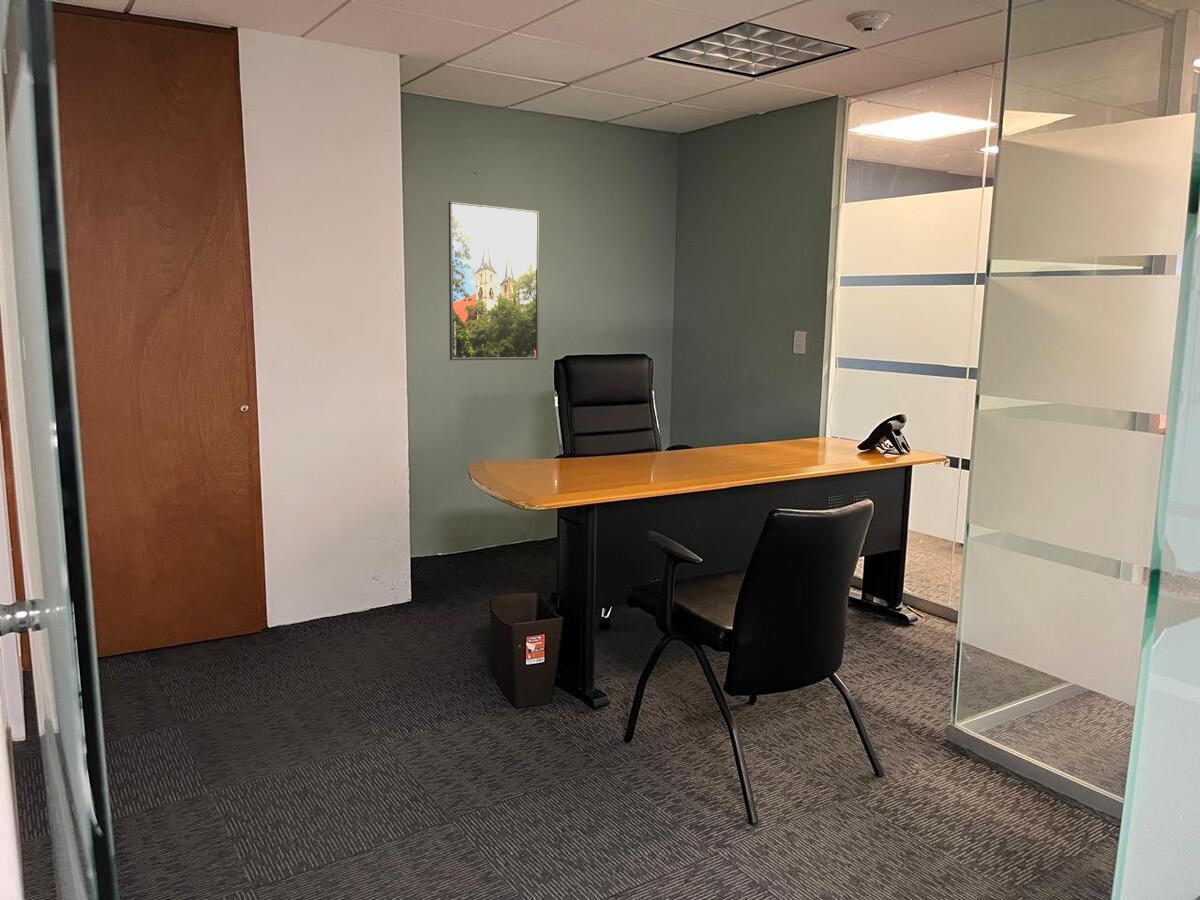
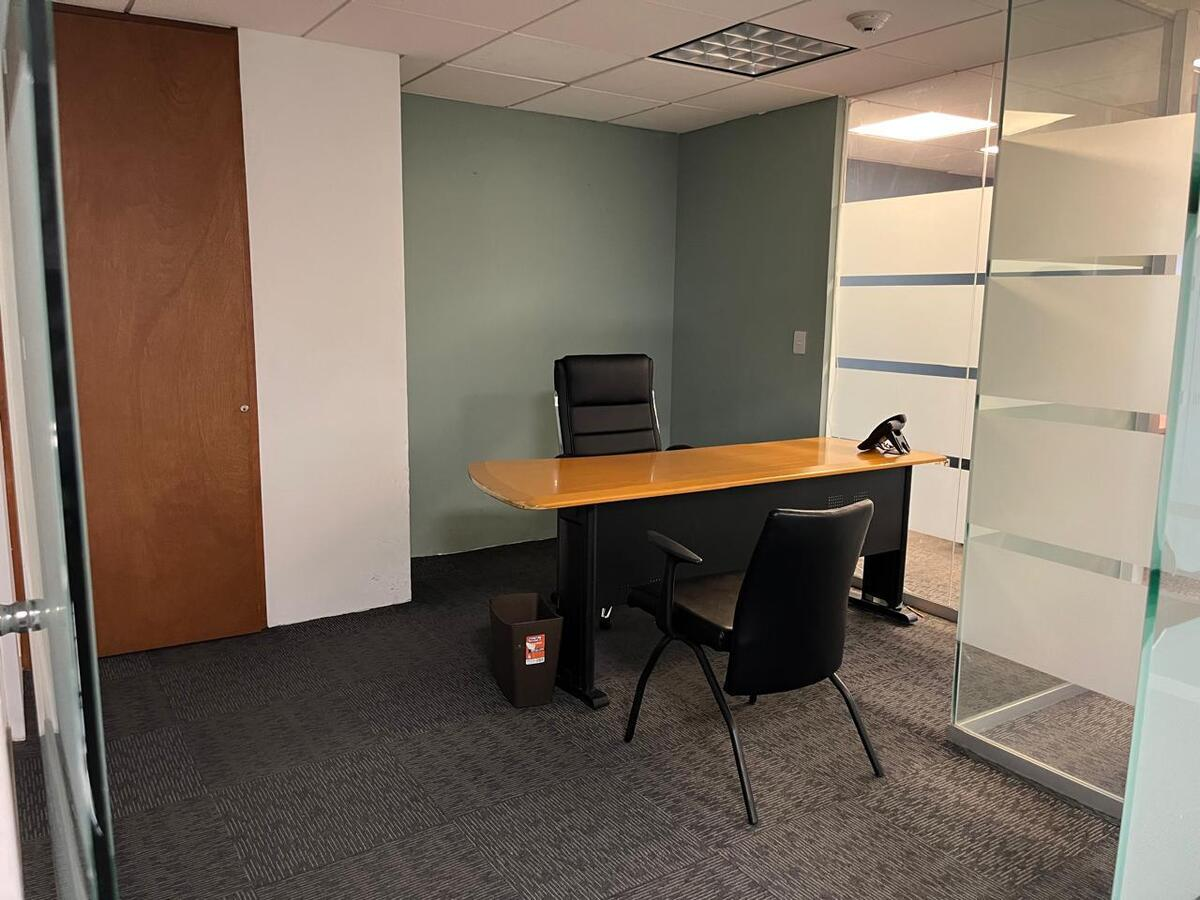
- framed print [448,200,540,361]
